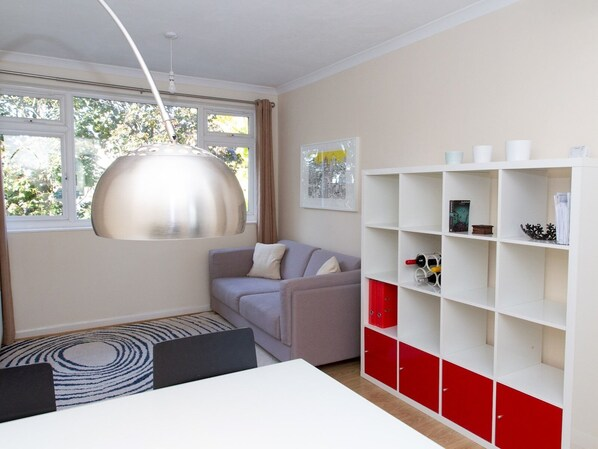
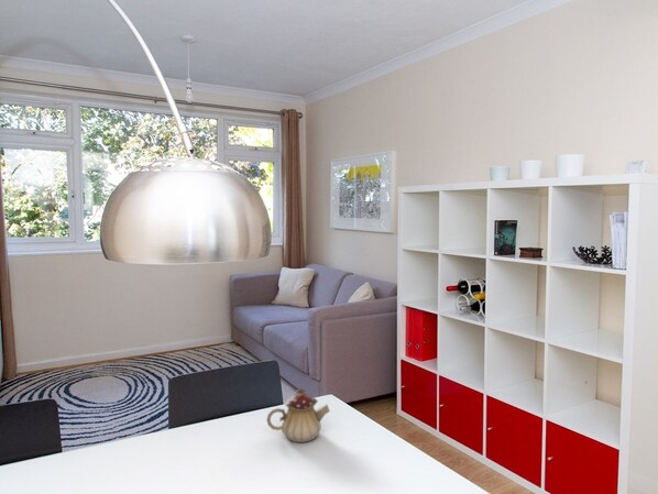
+ teapot [265,387,331,443]
